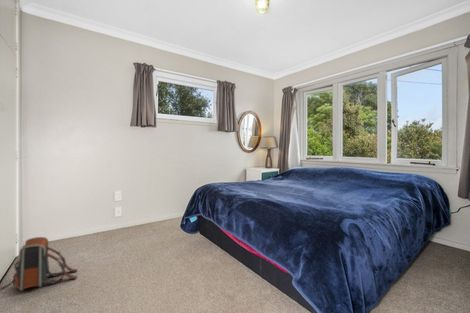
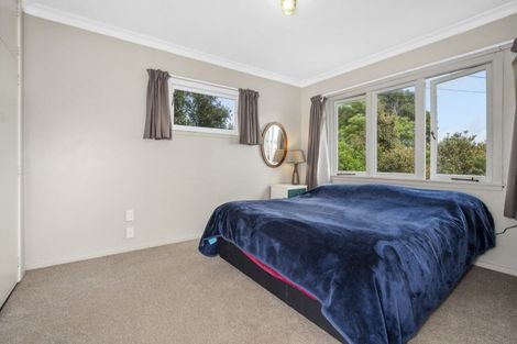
- backpack [0,236,78,292]
